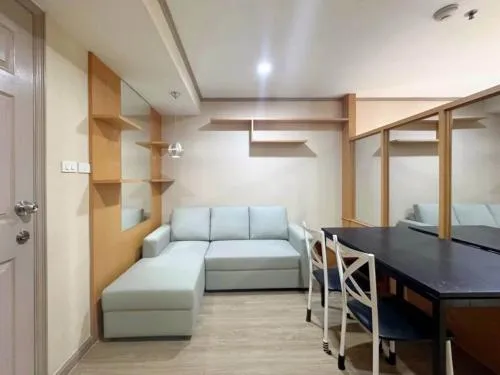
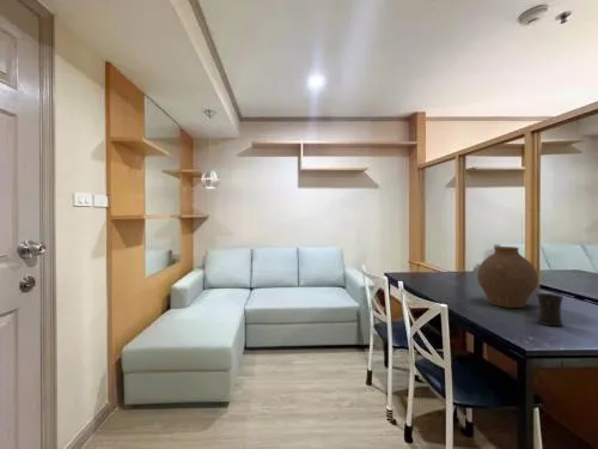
+ mug [536,292,565,327]
+ vase [476,245,539,309]
